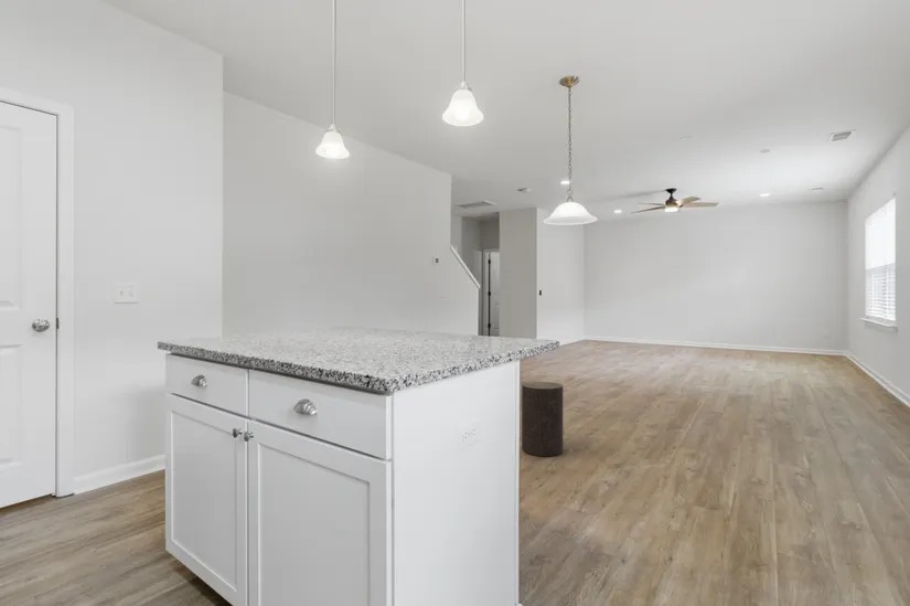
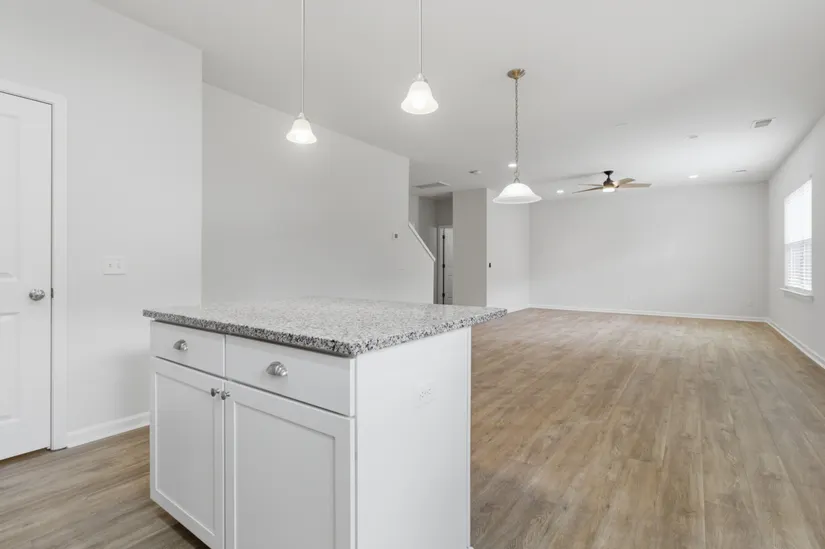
- stool [521,381,564,457]
